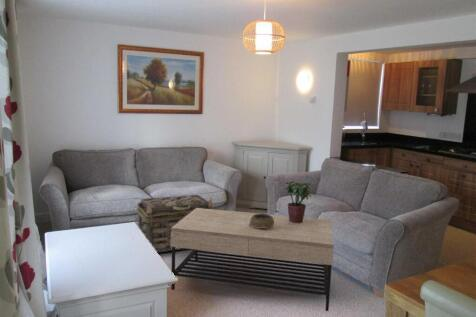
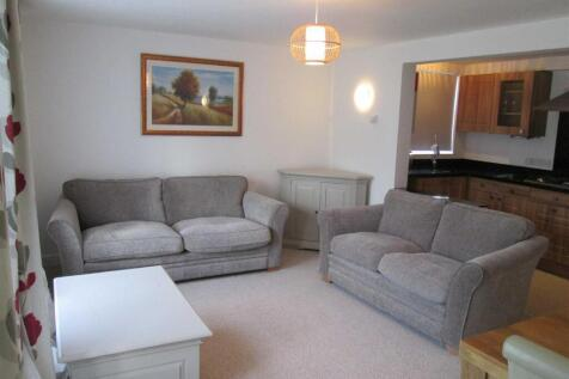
- decorative bowl [248,213,274,231]
- potted plant [284,180,313,223]
- coffee table [170,208,335,312]
- basket [136,194,215,254]
